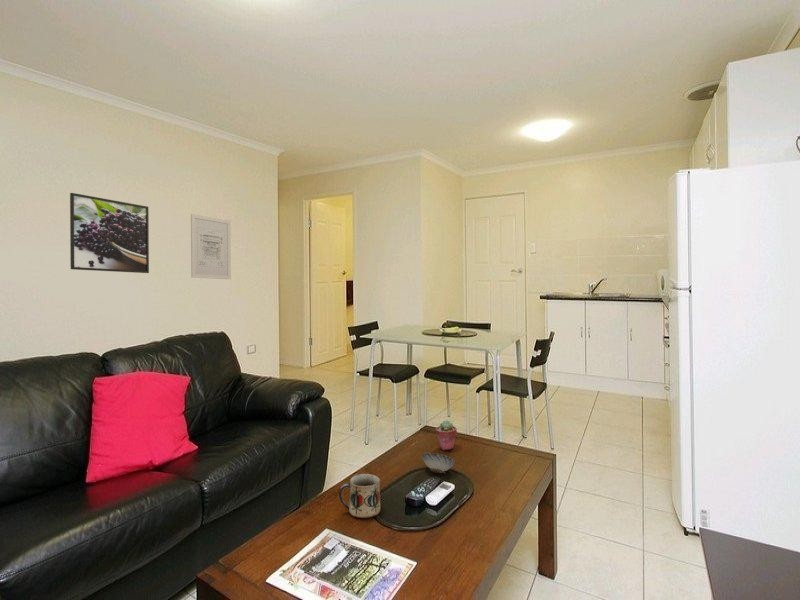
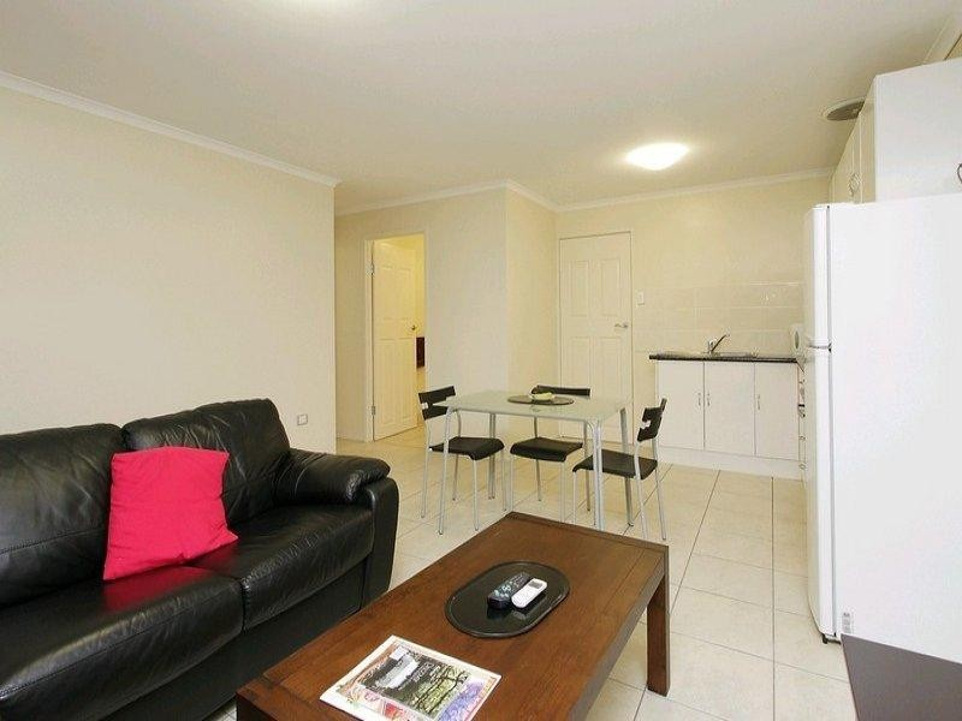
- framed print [69,192,150,274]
- wall art [190,213,232,280]
- mug [338,473,381,519]
- bowl [421,452,456,474]
- potted succulent [435,419,458,451]
